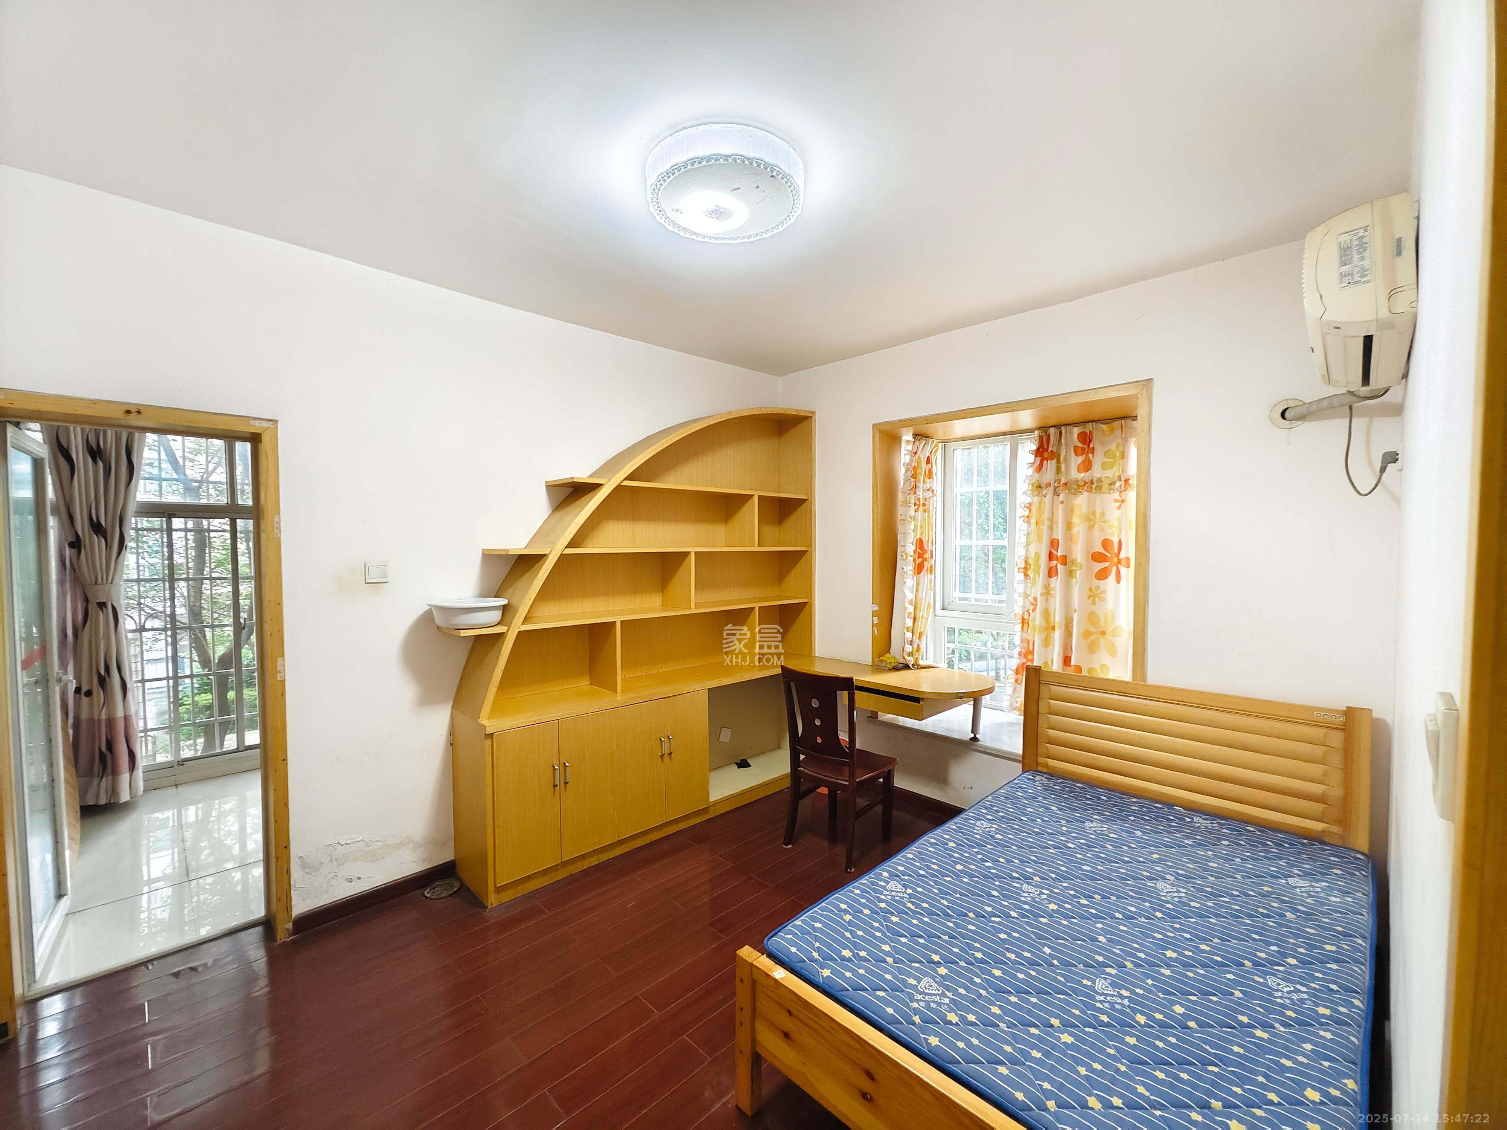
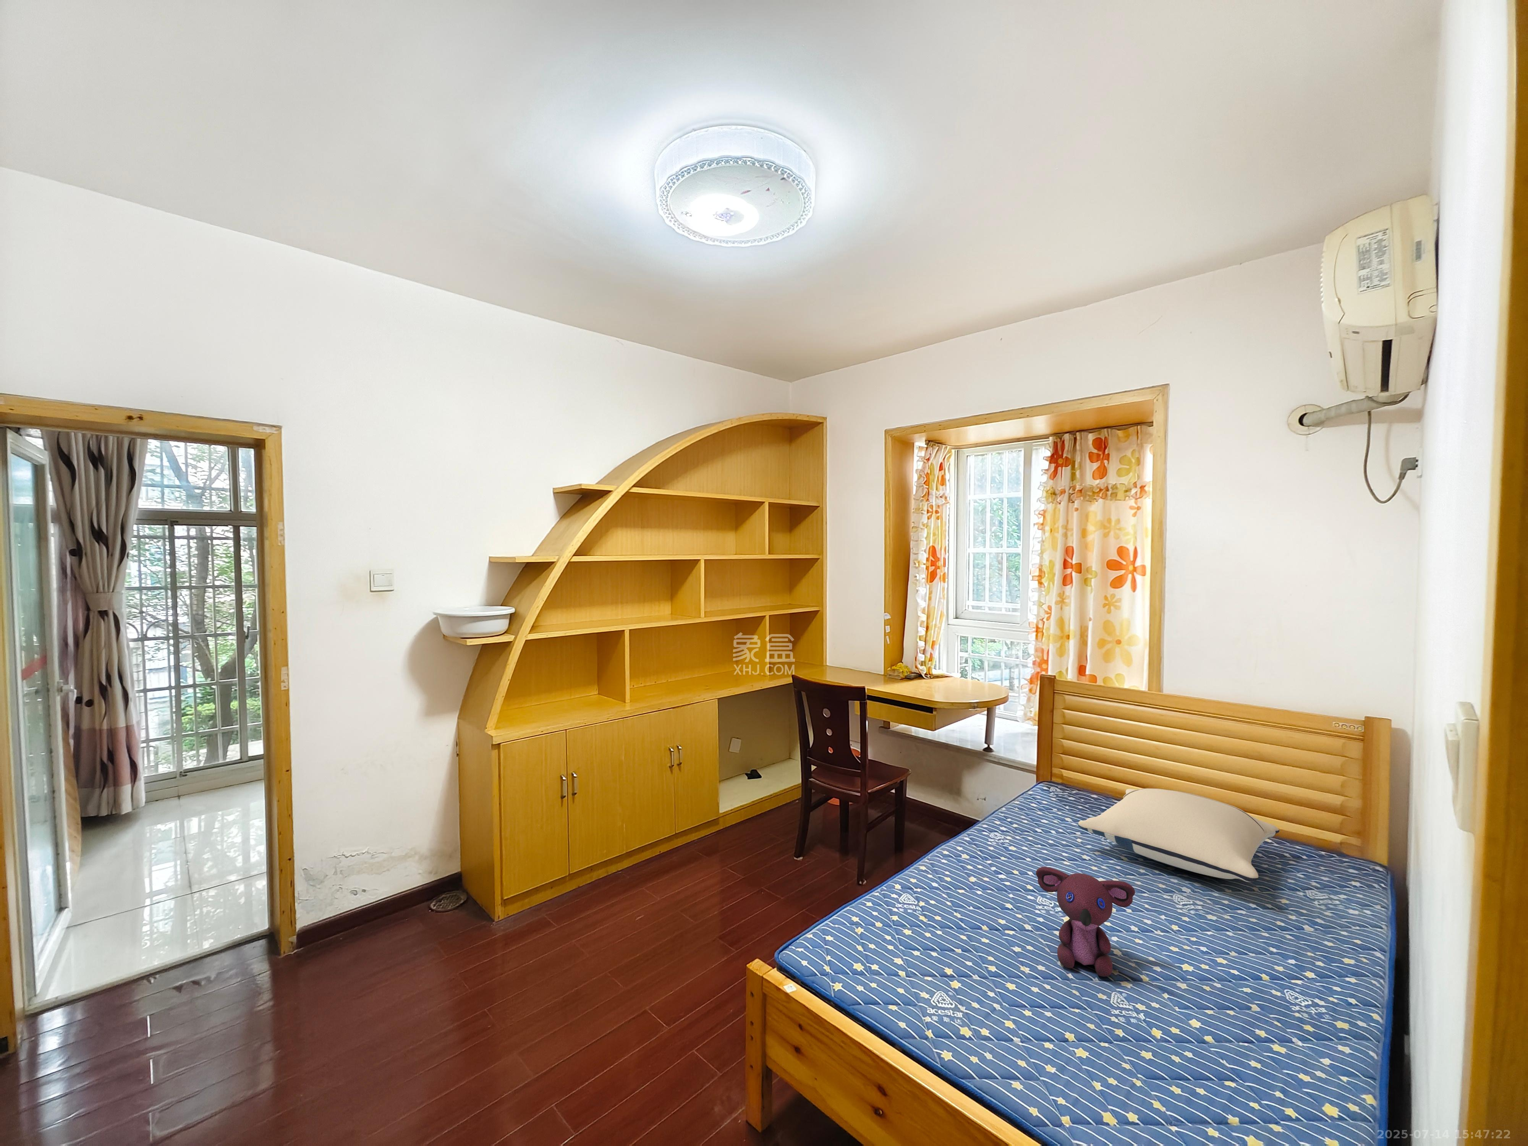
+ pillow [1078,788,1280,882]
+ teddy bear [1036,867,1136,977]
